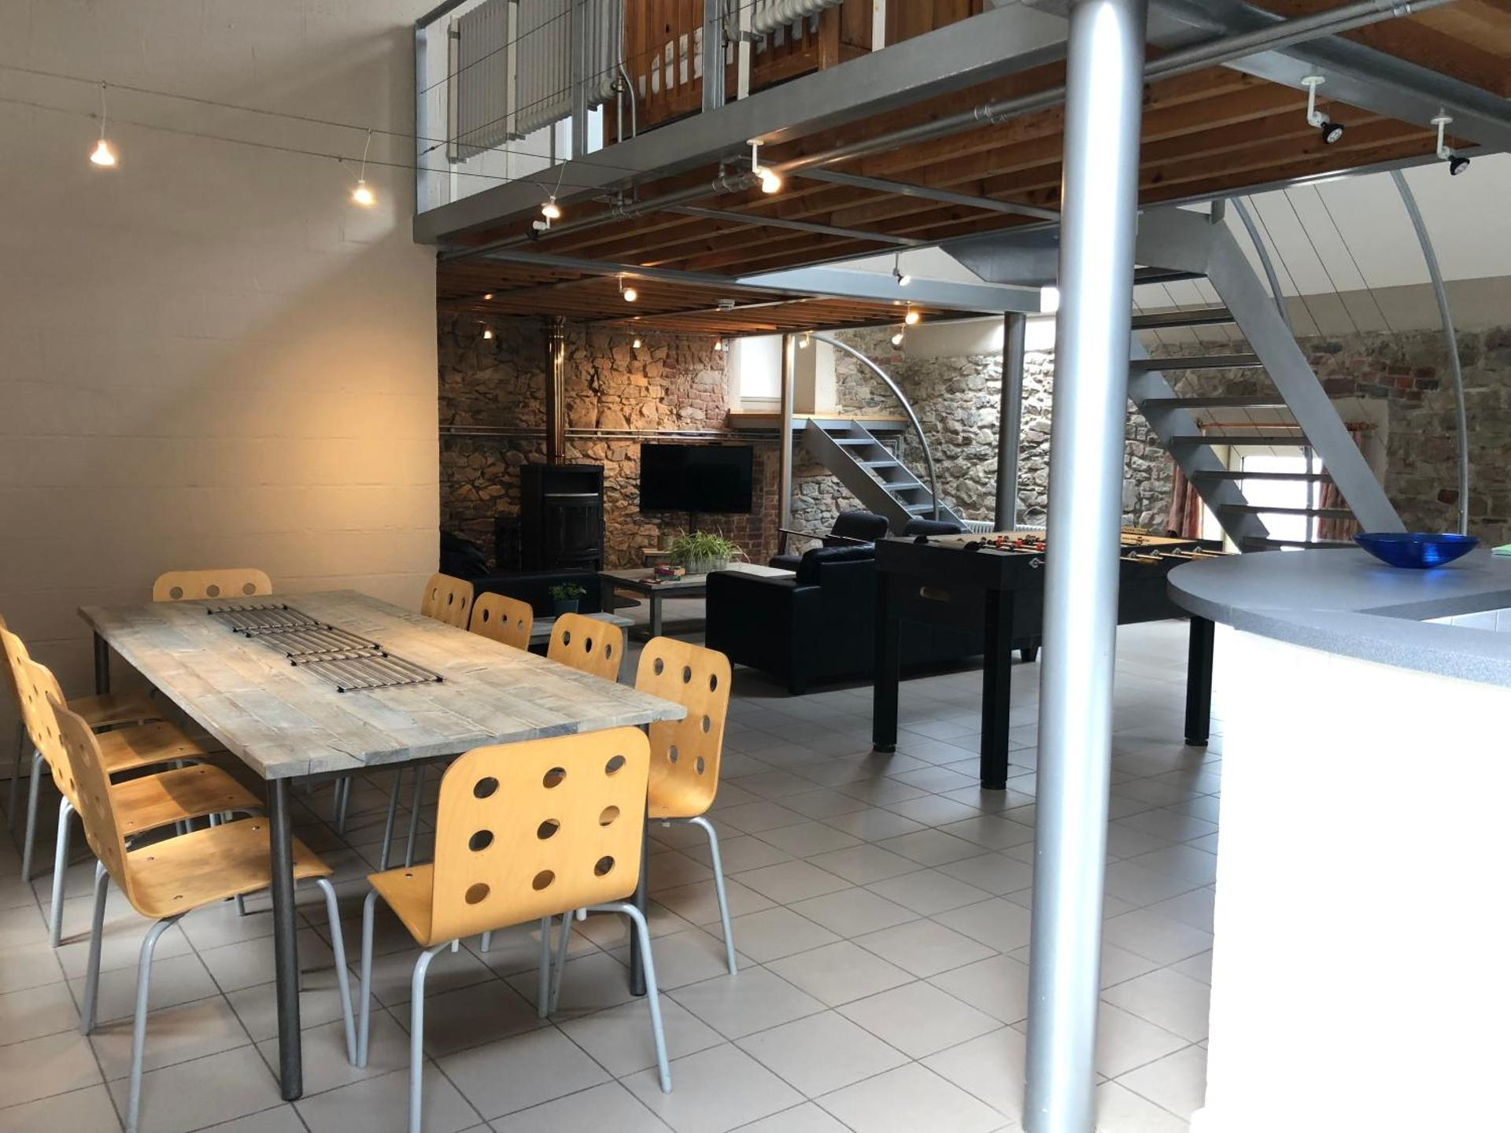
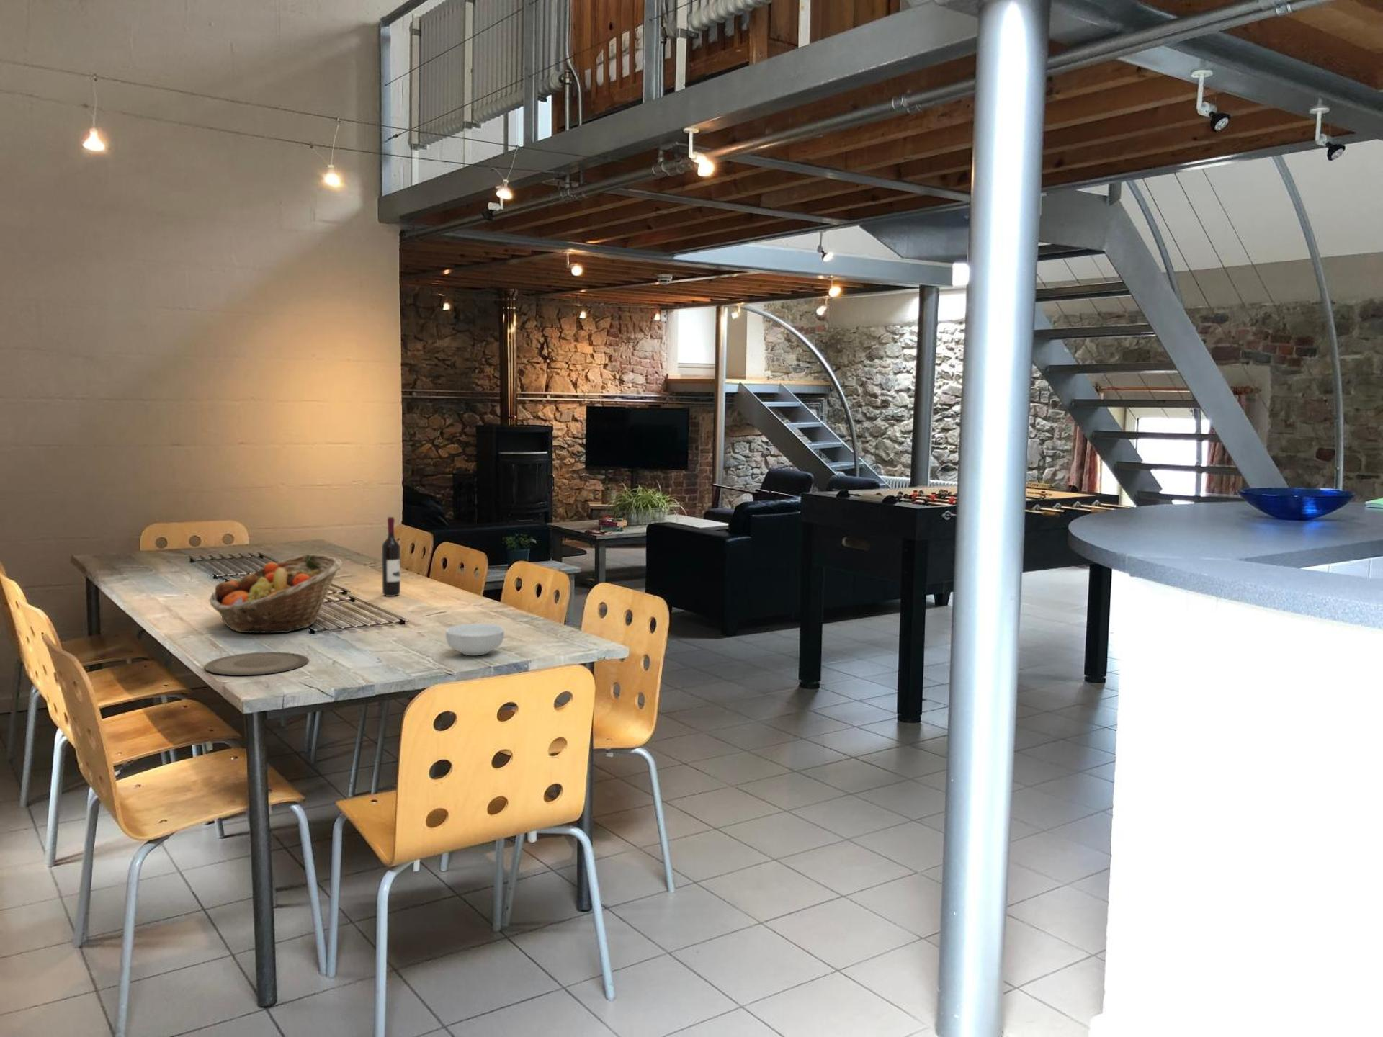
+ fruit basket [209,553,343,634]
+ cereal bowl [445,623,505,656]
+ wine bottle [381,516,401,597]
+ plate [204,651,309,676]
